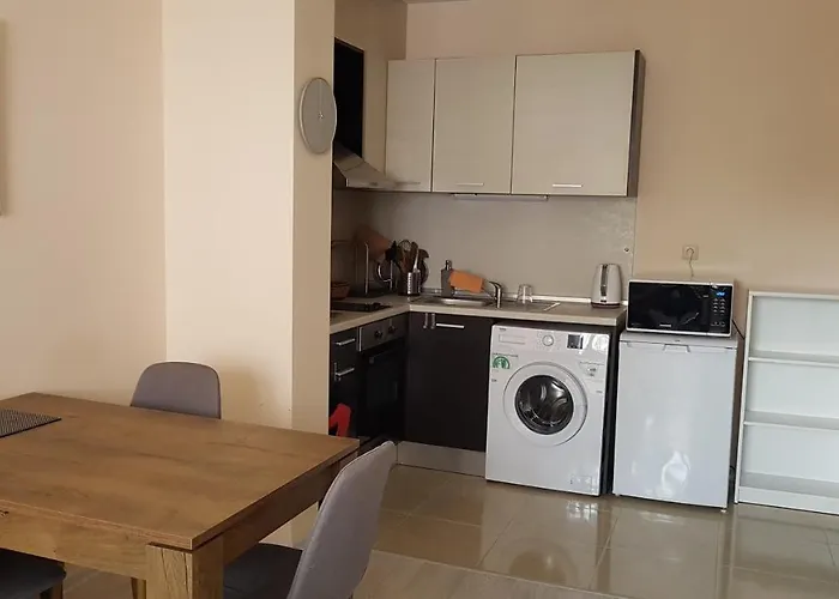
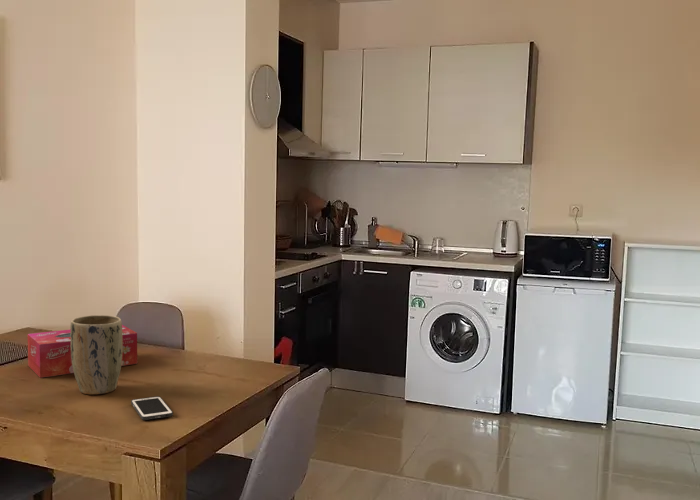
+ cell phone [130,395,174,421]
+ tissue box [27,324,138,379]
+ plant pot [70,314,123,395]
